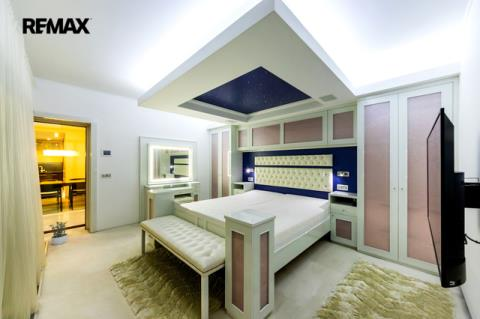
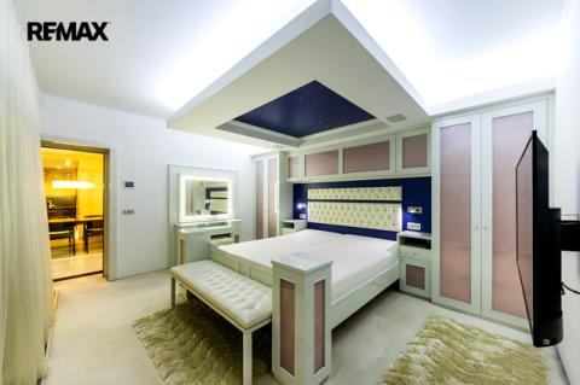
- potted plant [47,220,68,246]
